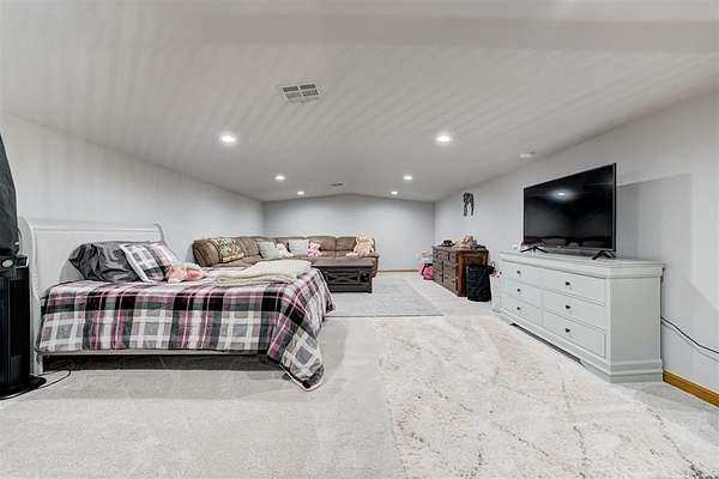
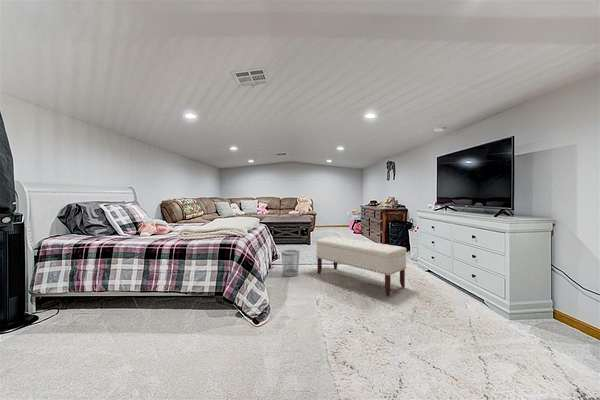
+ wastebasket [280,249,301,278]
+ bench [315,236,408,297]
